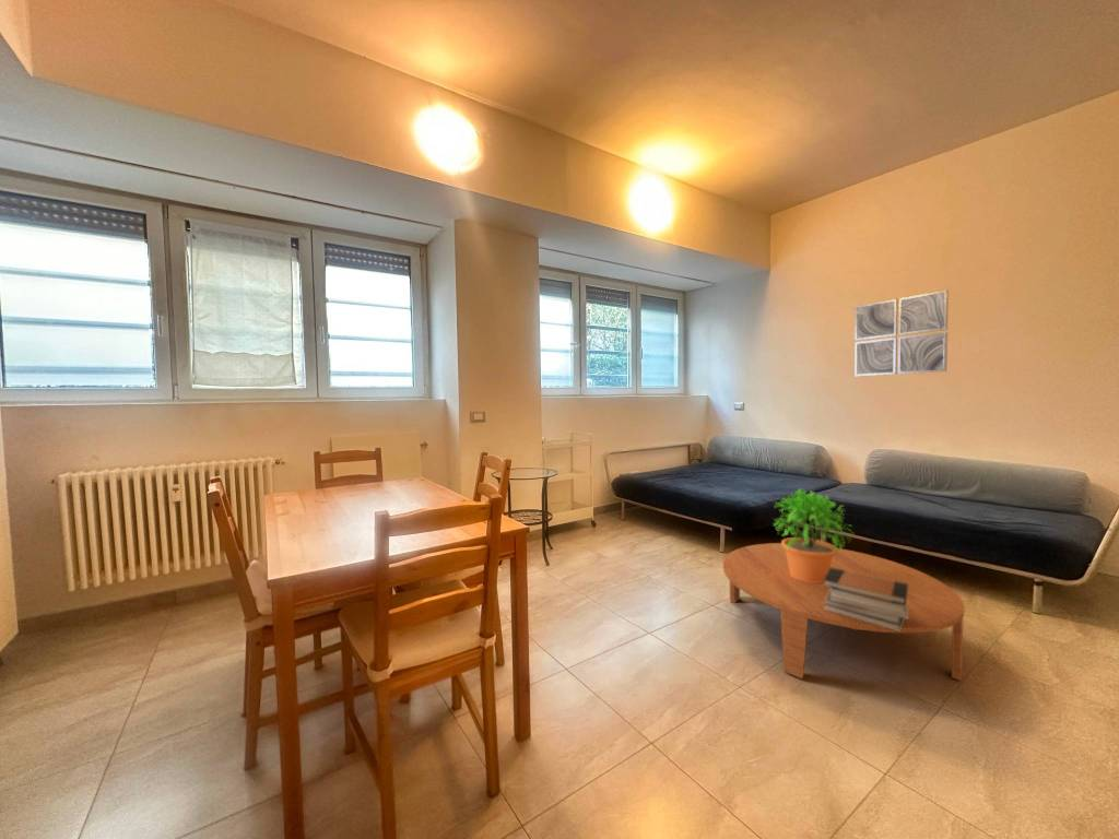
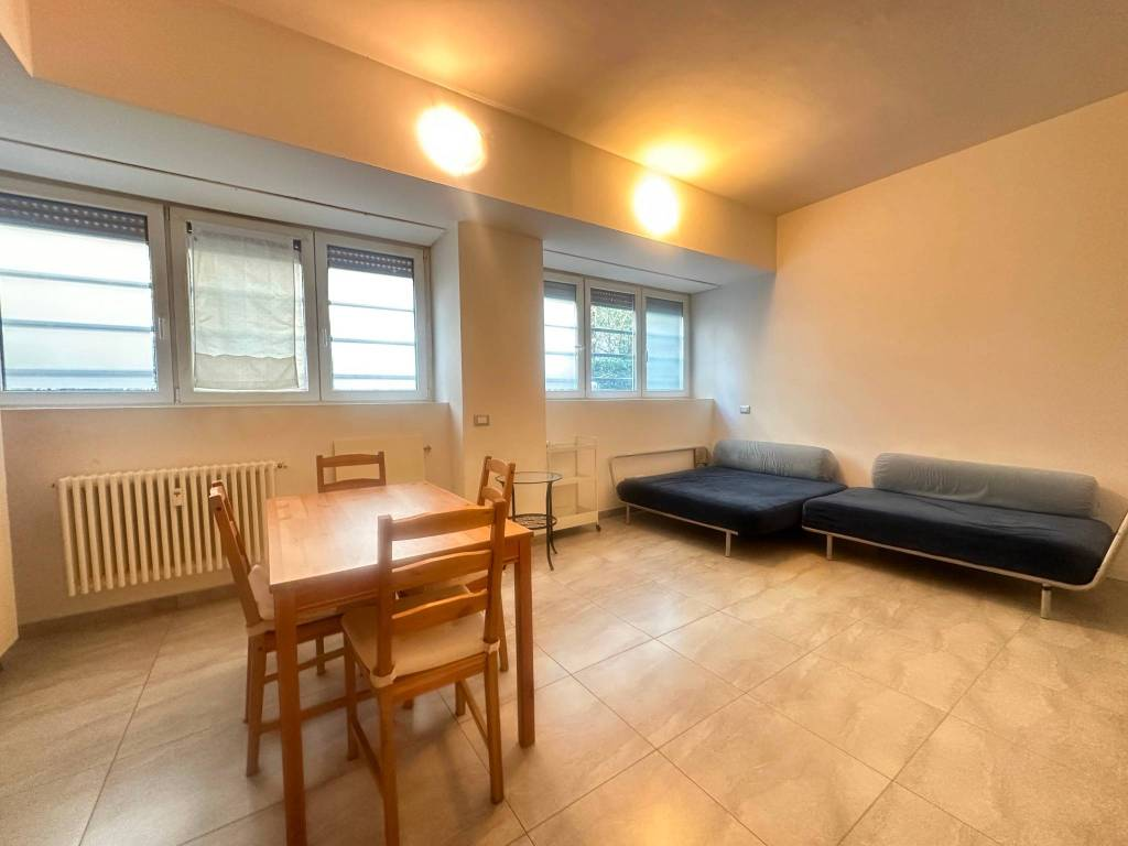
- book stack [823,567,908,631]
- potted plant [771,487,855,582]
- wall art [853,288,950,377]
- coffee table [722,542,965,682]
